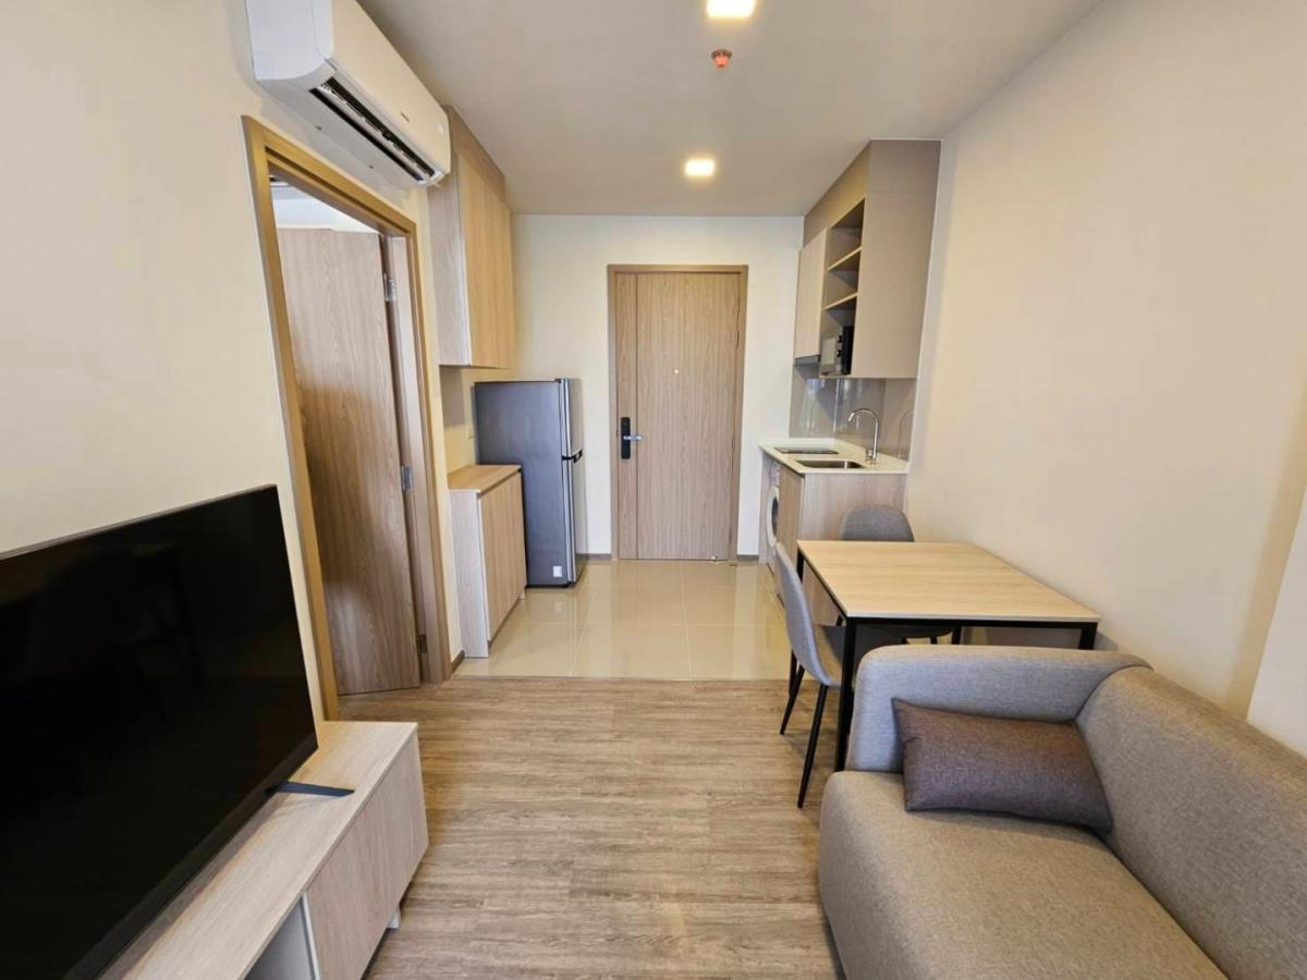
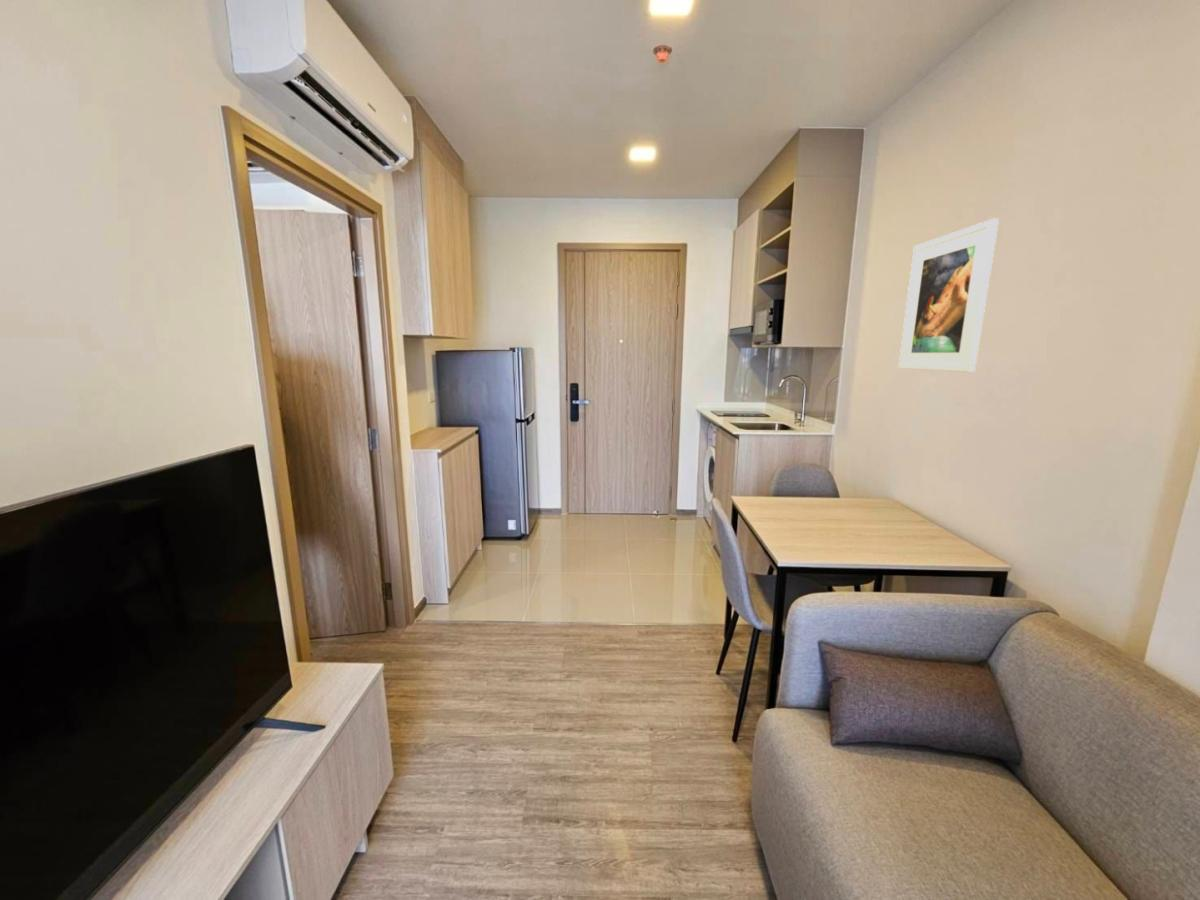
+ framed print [897,218,1000,373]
